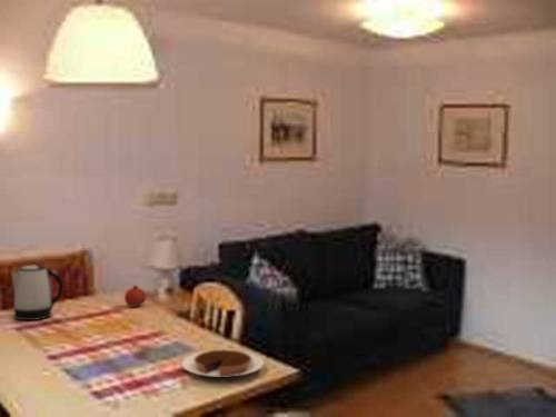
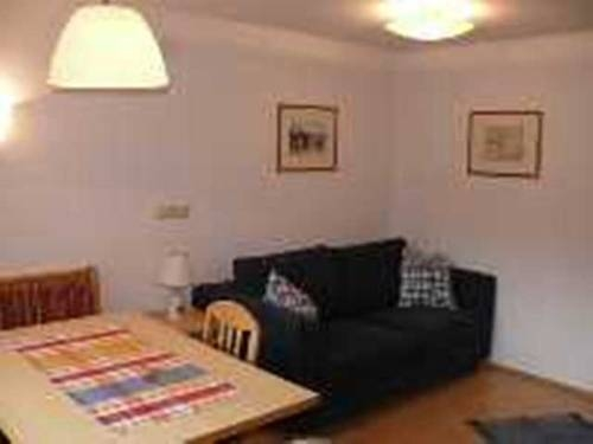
- chocolate tart [181,349,265,378]
- kettle [10,265,64,321]
- fruit [123,284,147,308]
